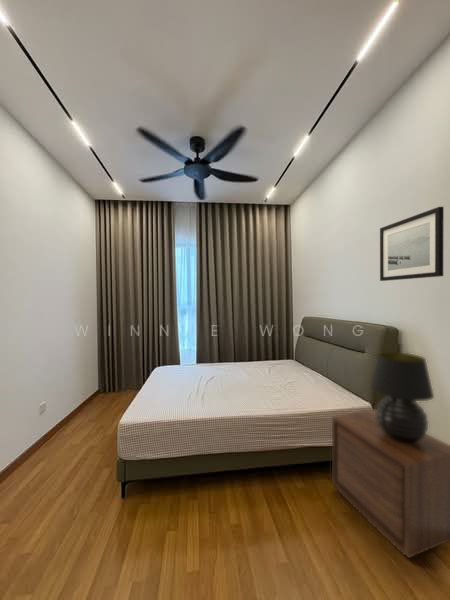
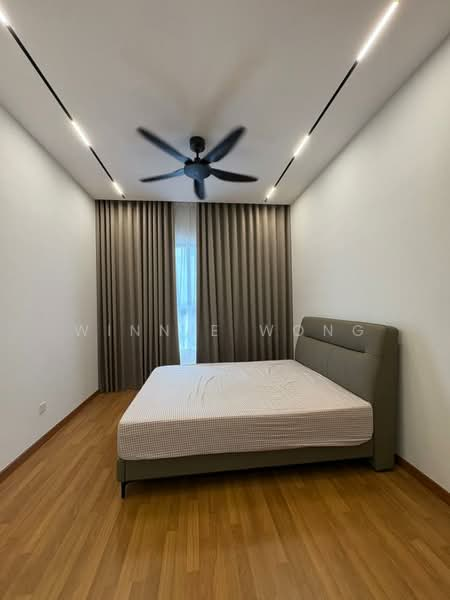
- wall art [379,206,445,282]
- nightstand [331,408,450,559]
- table lamp [370,351,435,443]
